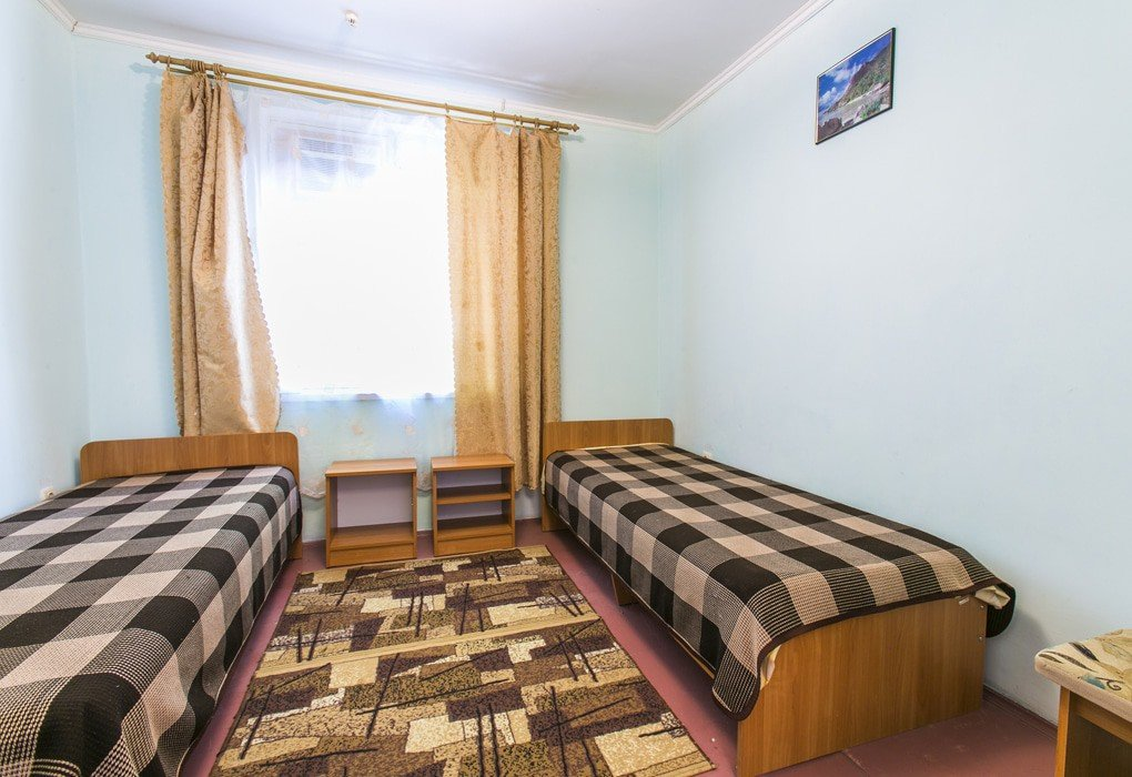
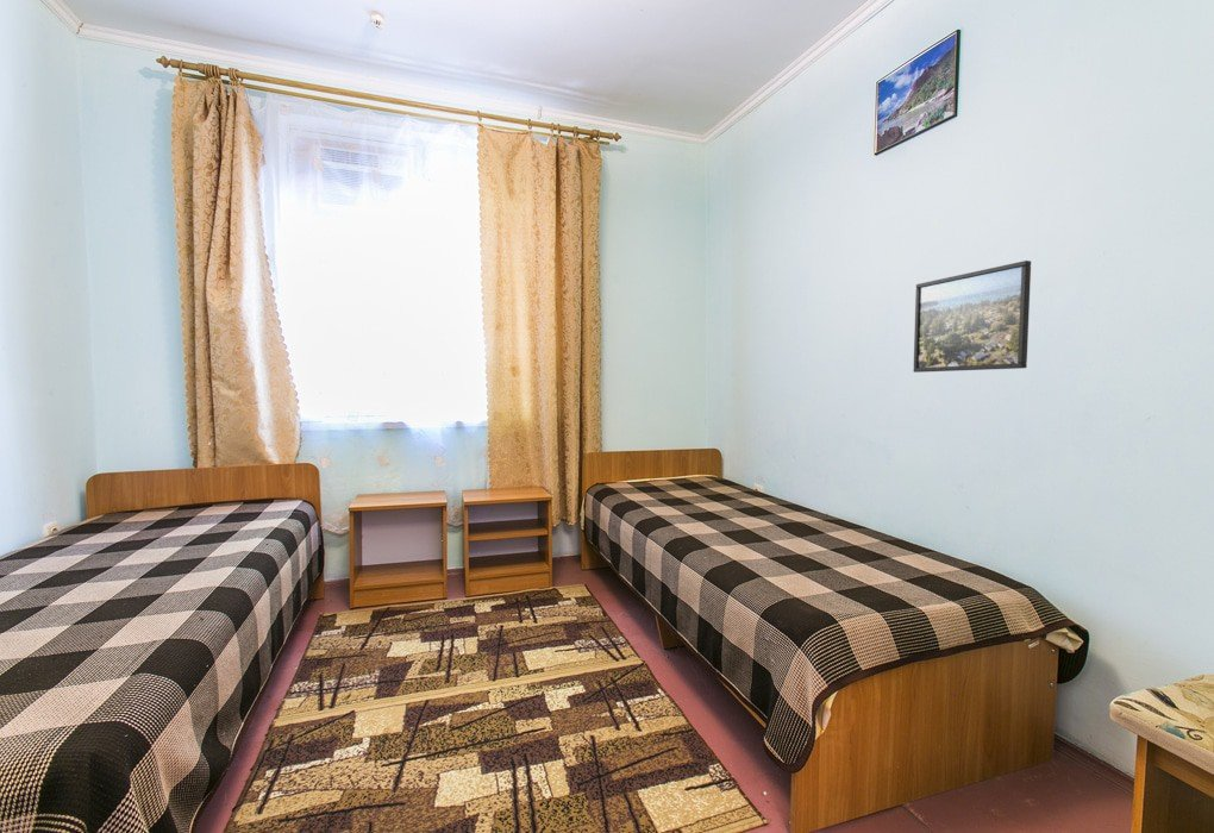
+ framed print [913,259,1032,374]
